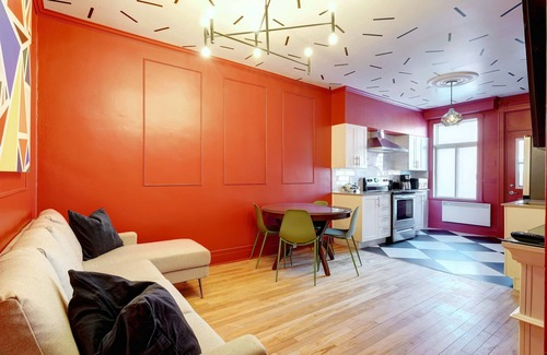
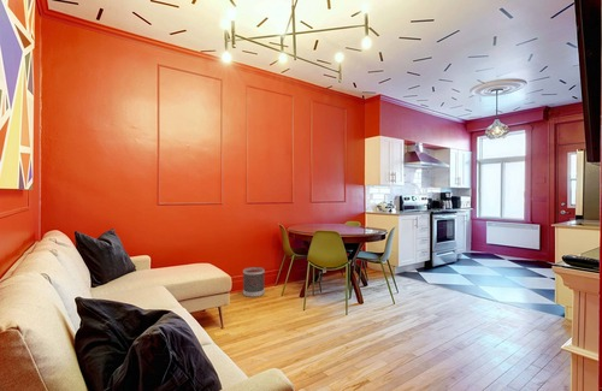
+ wastebasket [242,266,266,298]
